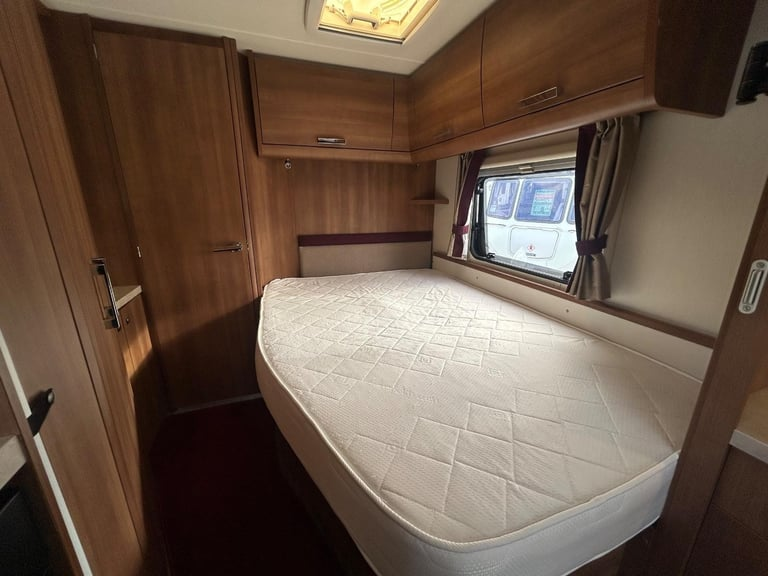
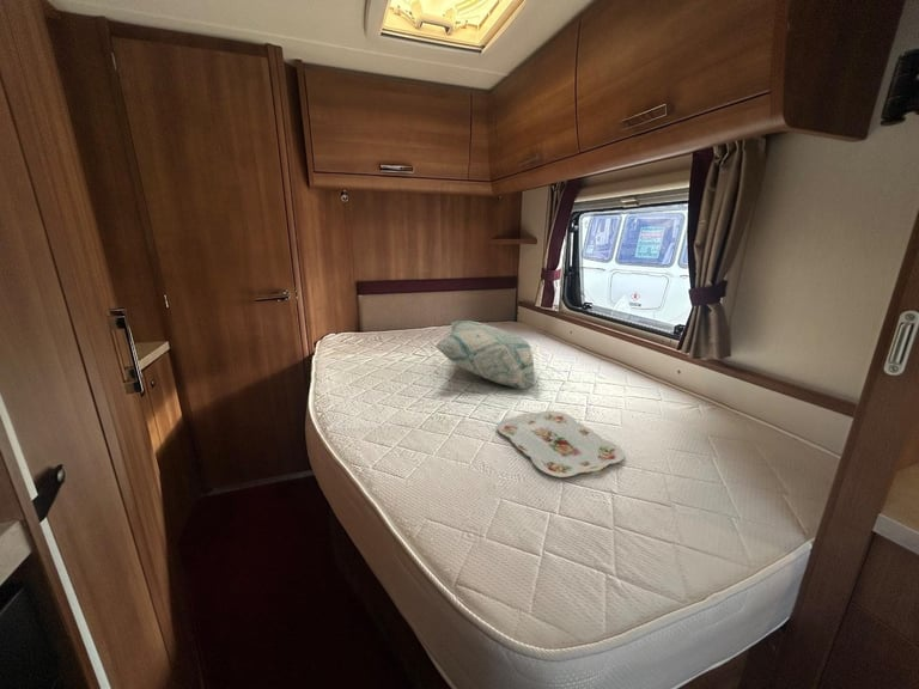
+ decorative pillow [433,319,536,390]
+ serving tray [495,410,626,478]
